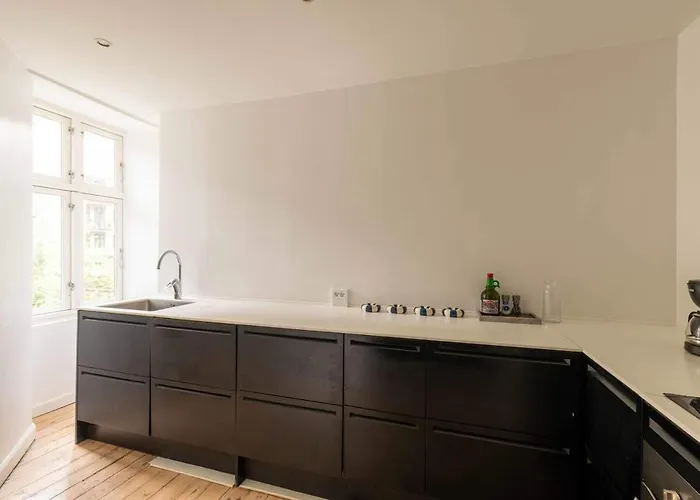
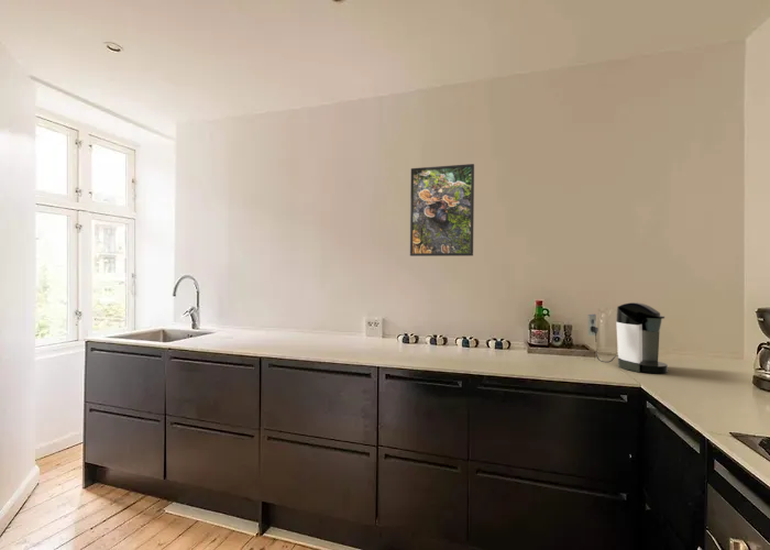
+ coffee maker [586,301,669,374]
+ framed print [409,163,475,257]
